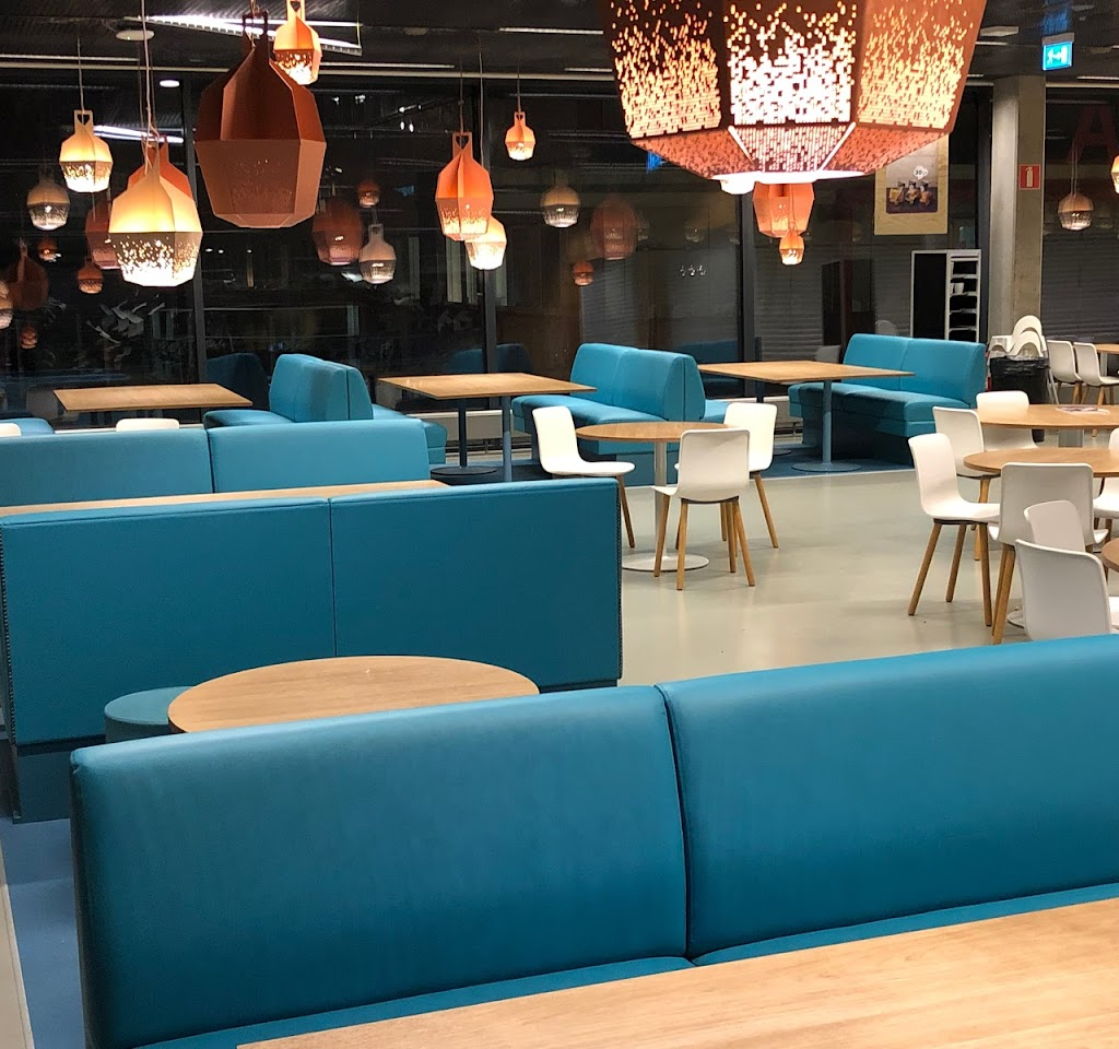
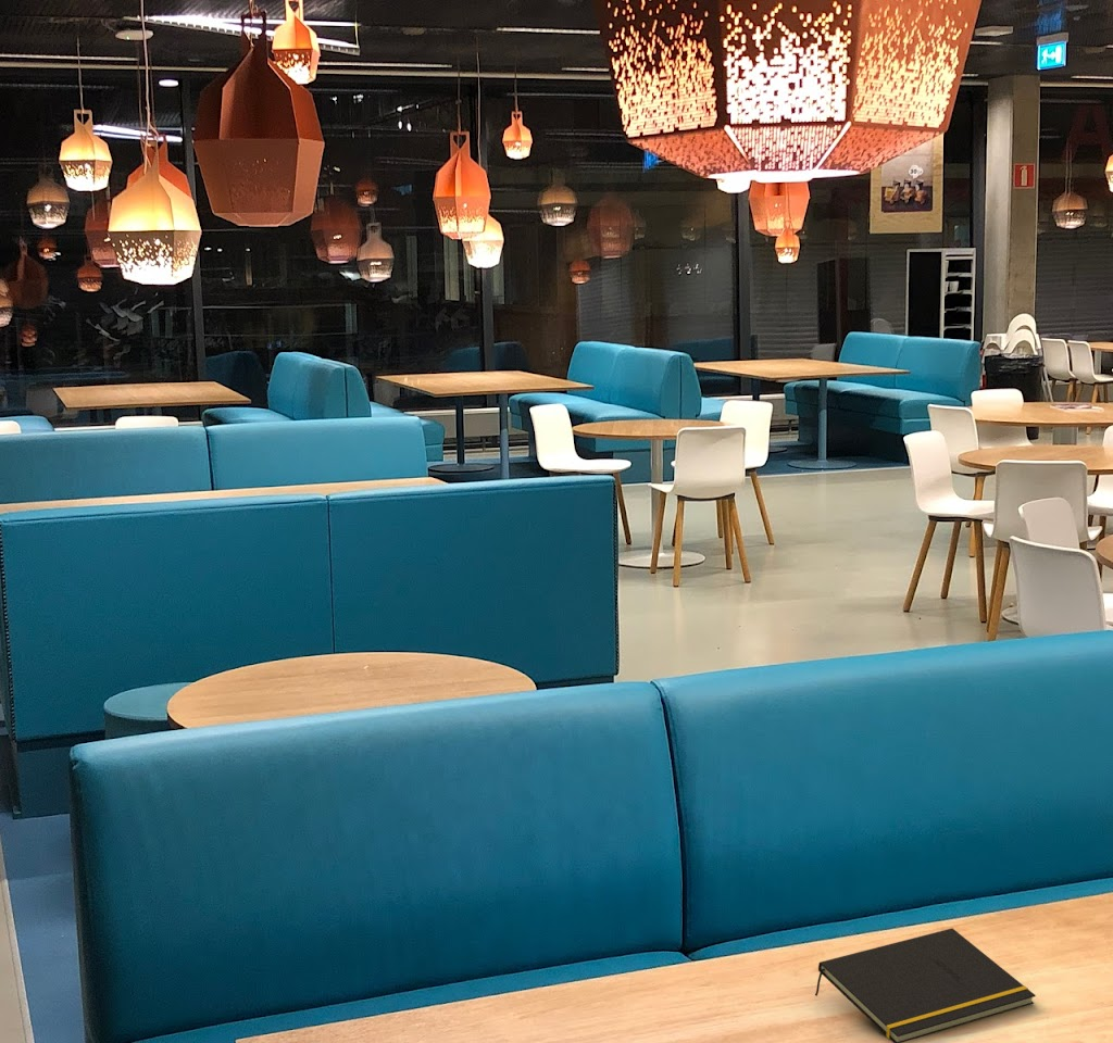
+ notepad [814,927,1037,1043]
